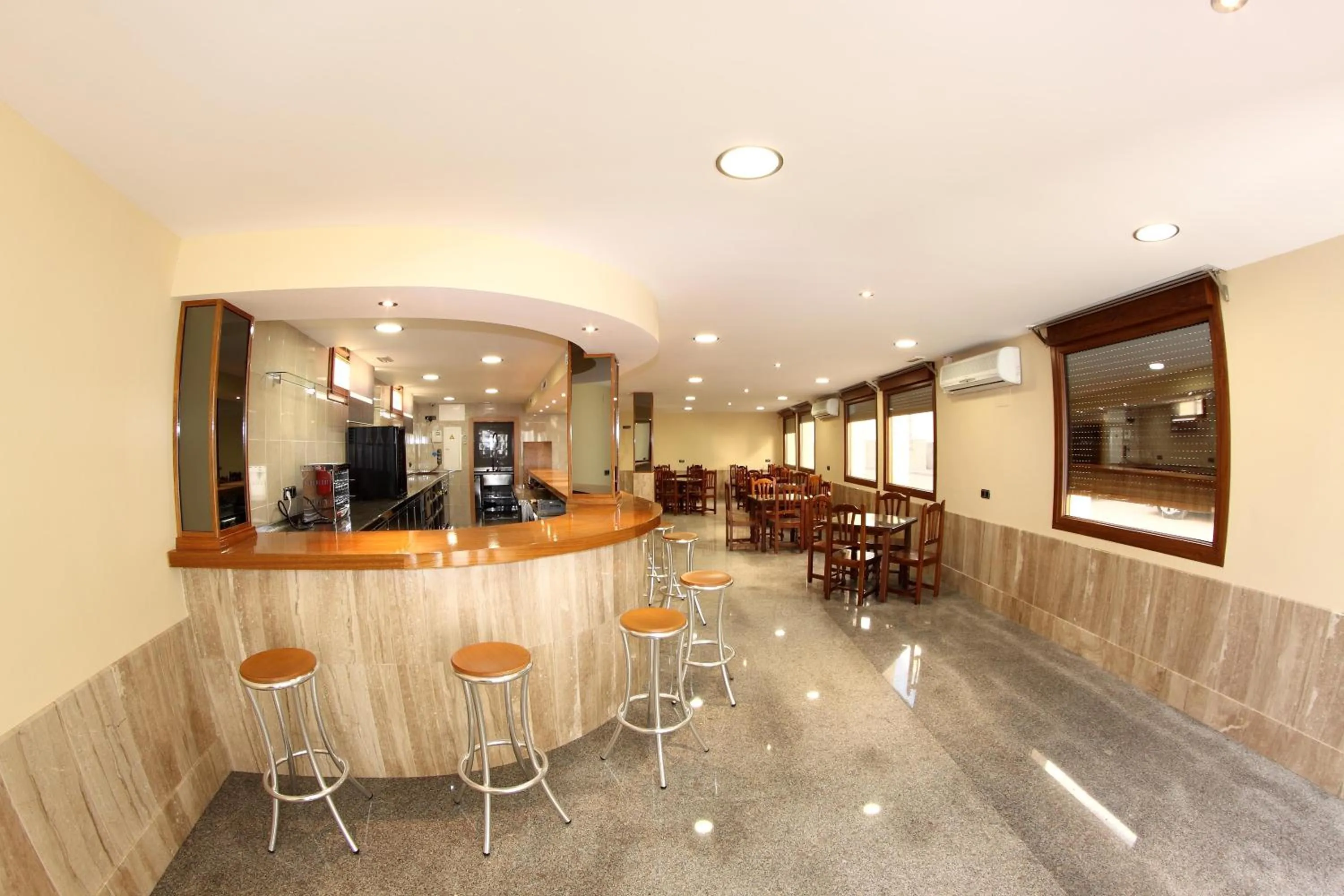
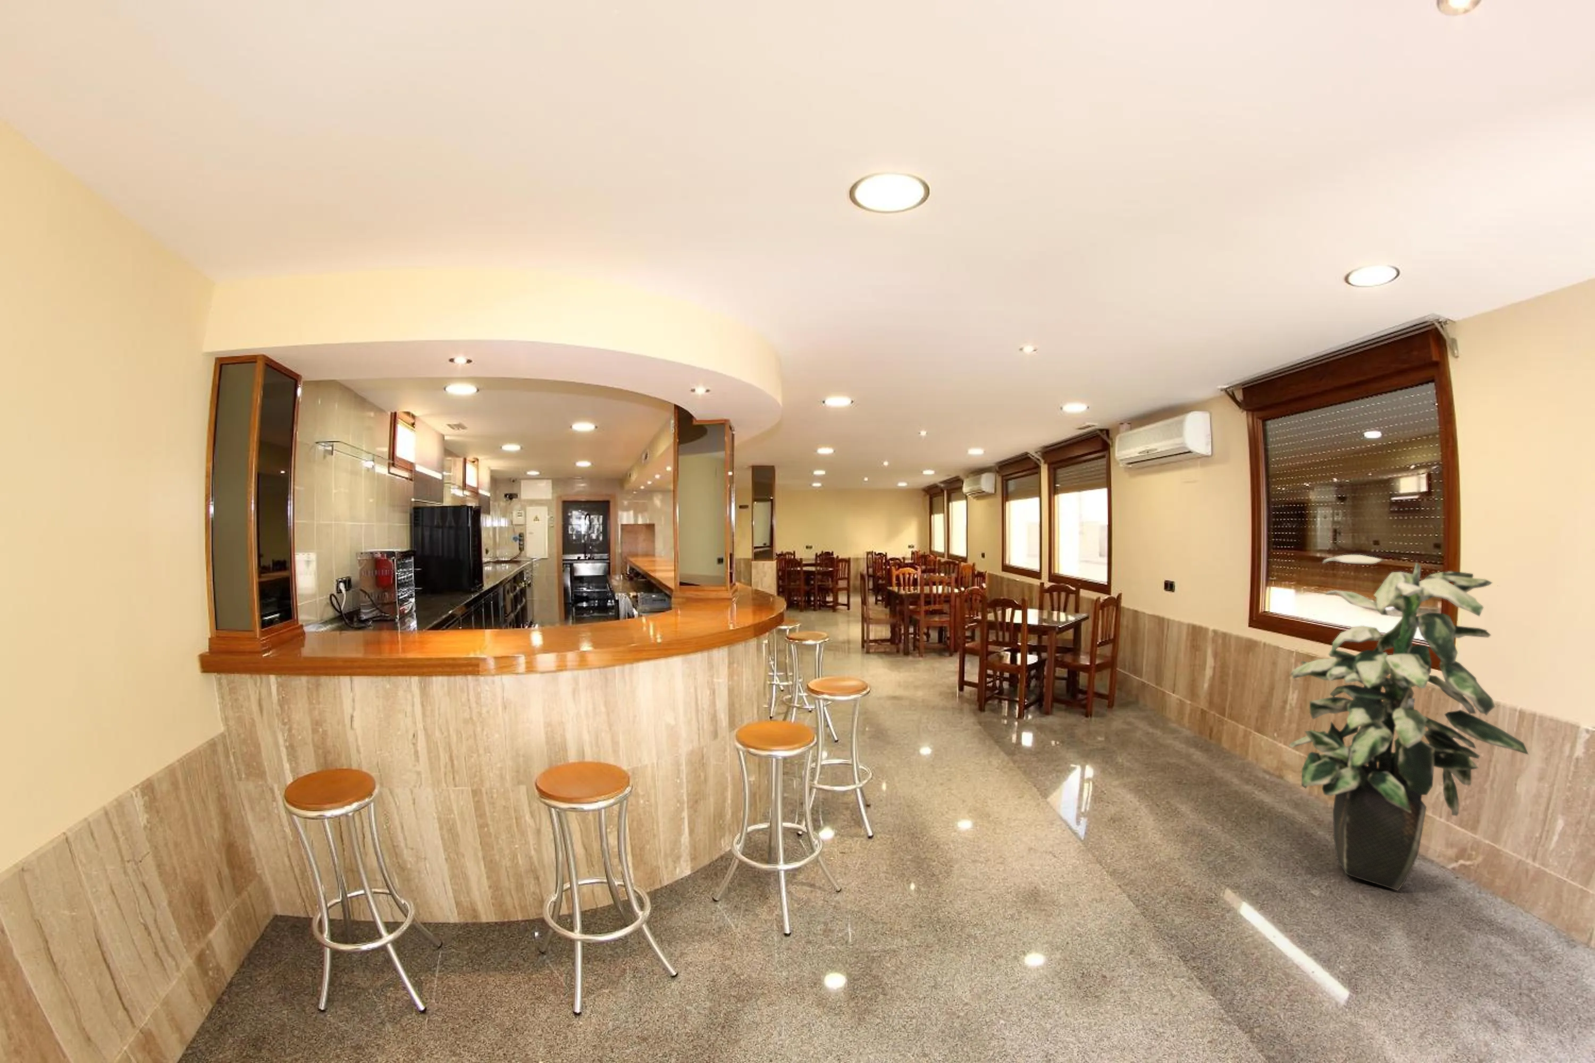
+ indoor plant [1289,554,1529,891]
